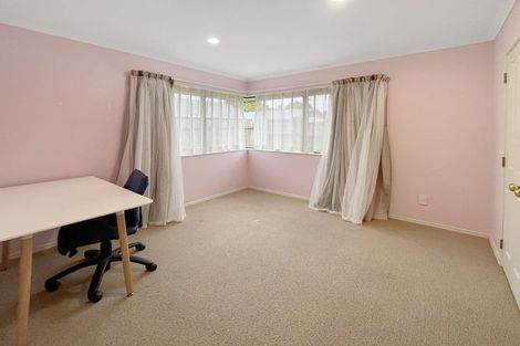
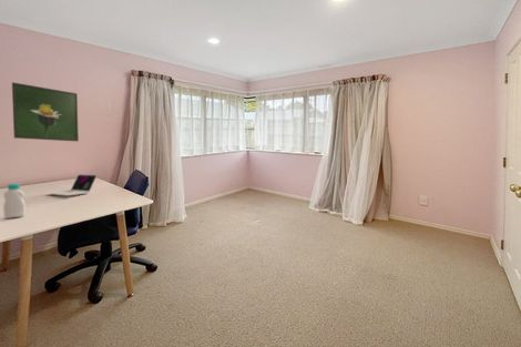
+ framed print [11,81,80,142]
+ bottle [2,183,27,220]
+ laptop [47,173,99,196]
